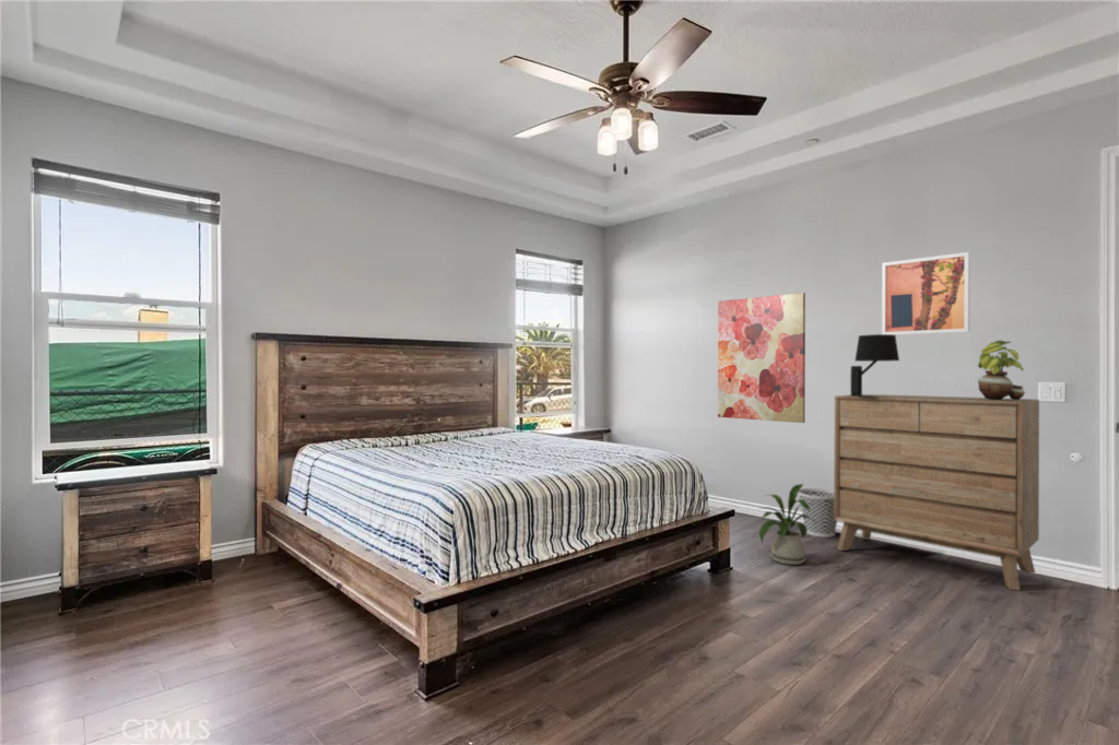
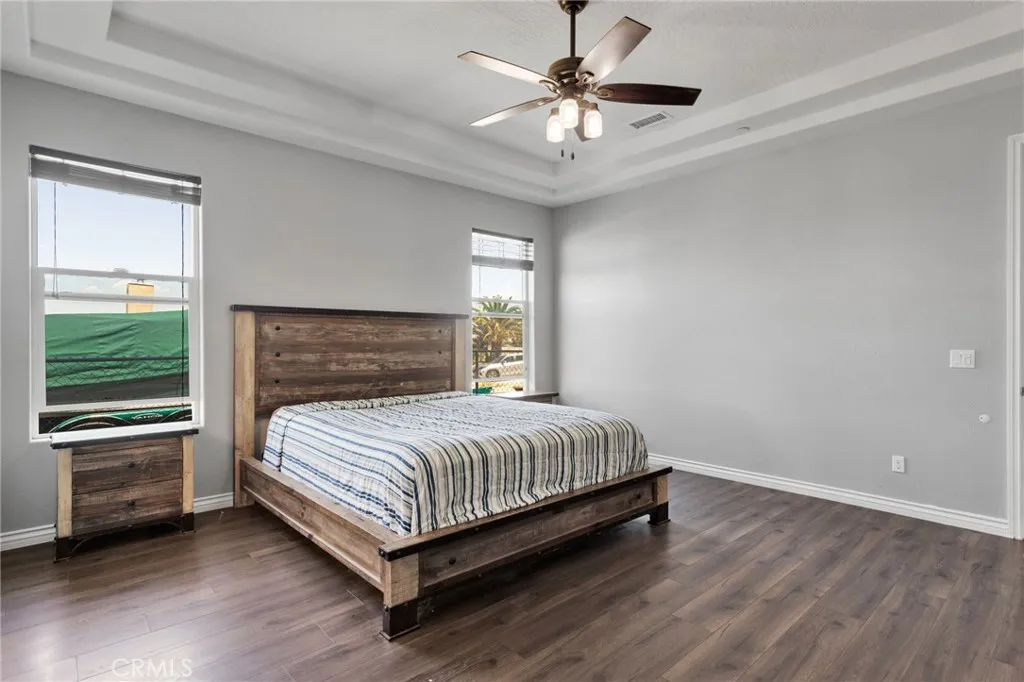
- dresser [833,393,1040,592]
- table lamp [847,333,900,398]
- wastebasket [798,487,838,539]
- house plant [758,483,815,566]
- wall art [717,292,806,424]
- potted plant [977,340,1026,400]
- wall art [881,251,971,336]
